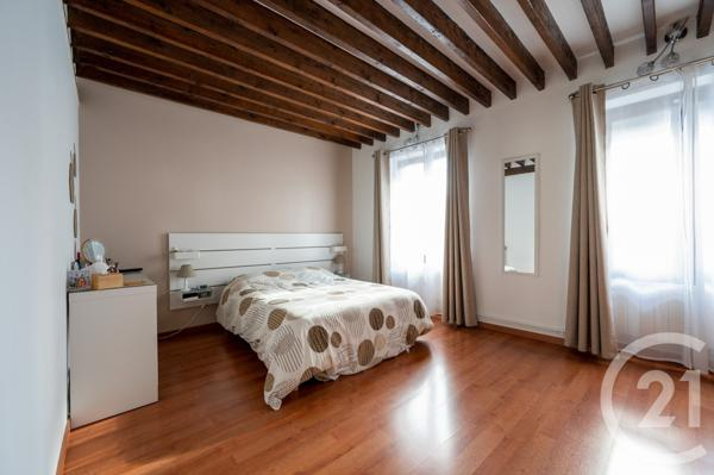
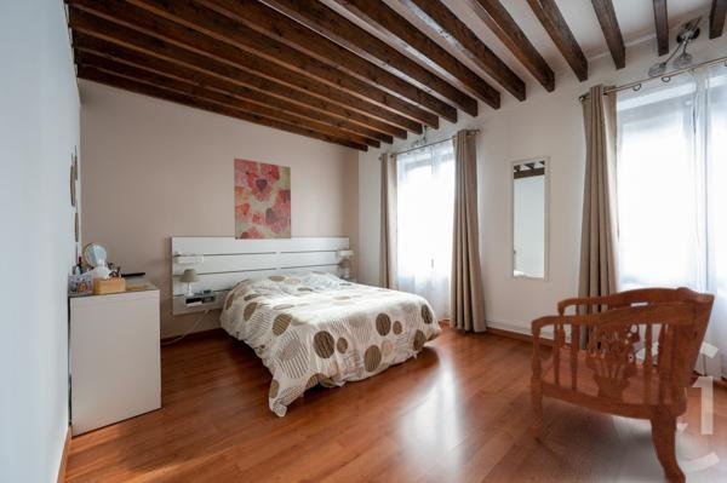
+ armchair [529,286,716,483]
+ wall art [233,157,292,241]
